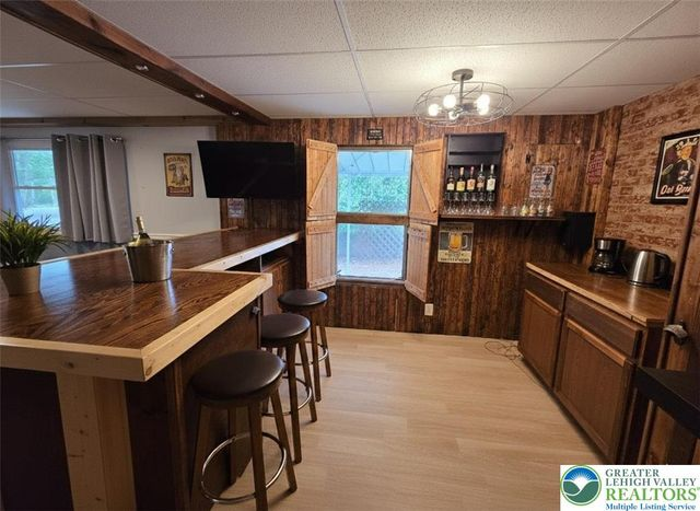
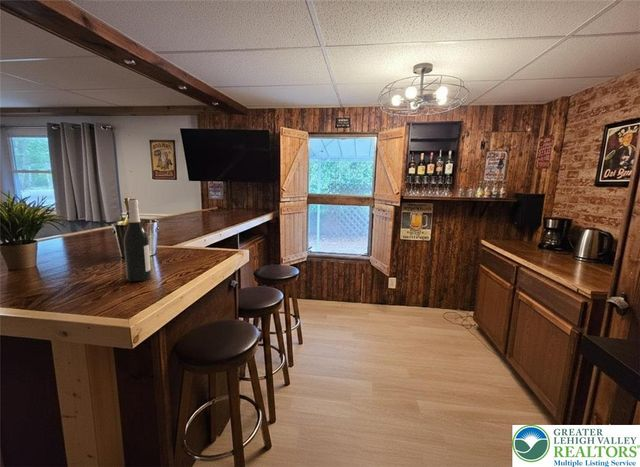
+ wine bottle [123,198,152,283]
